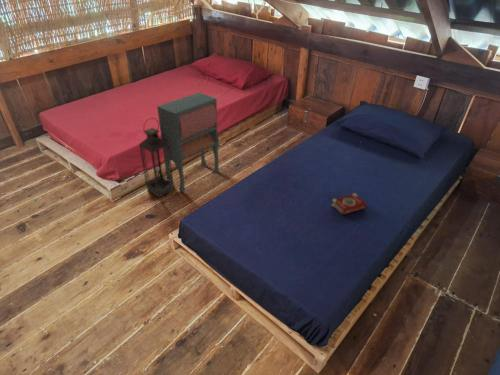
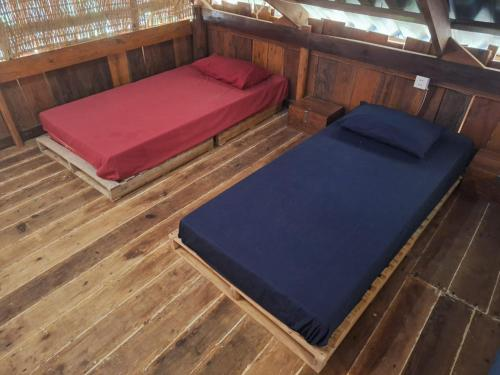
- nightstand [156,91,220,193]
- book [330,192,368,216]
- lantern [138,117,175,198]
